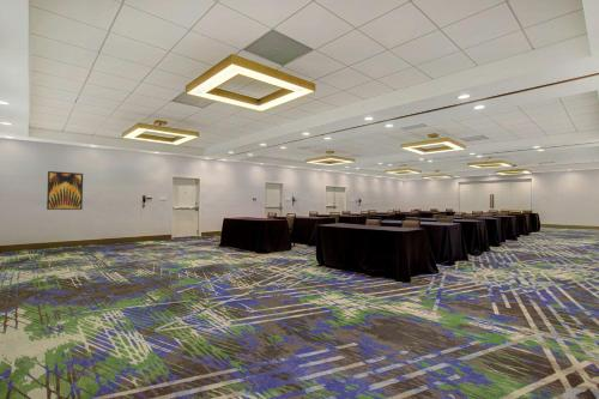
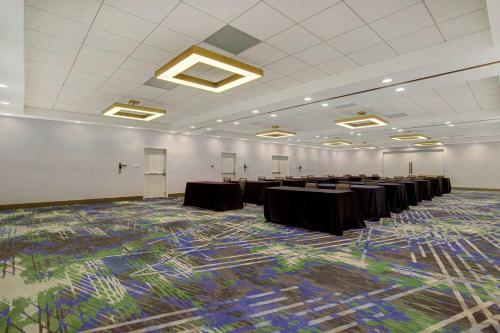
- wall art [46,170,84,211]
